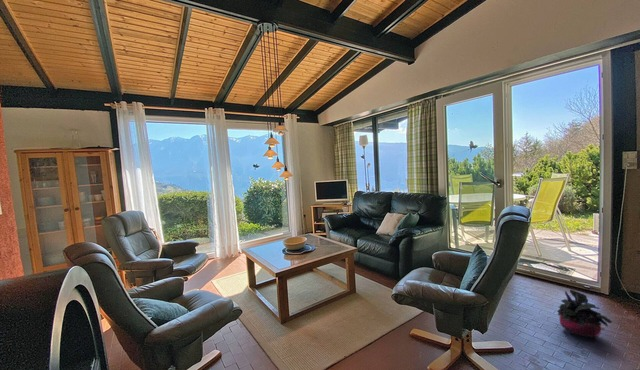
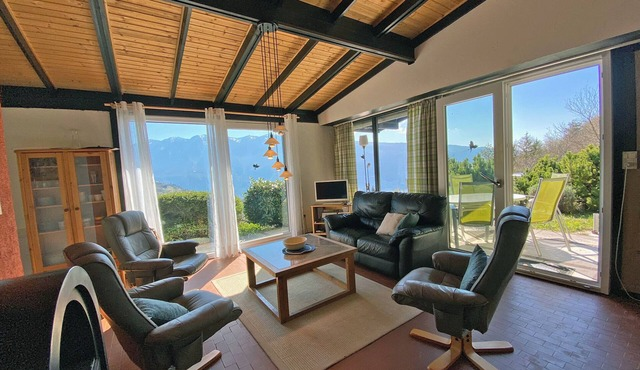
- potted plant [556,289,613,343]
